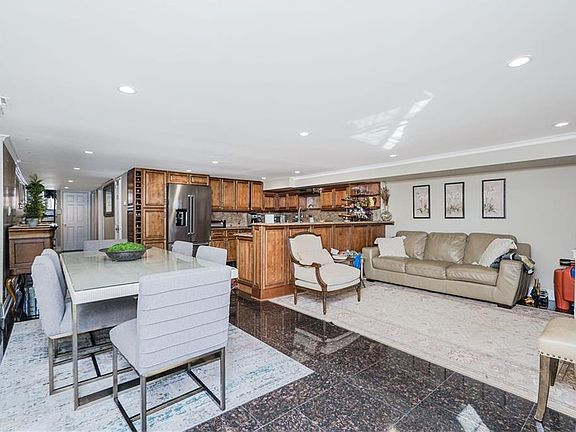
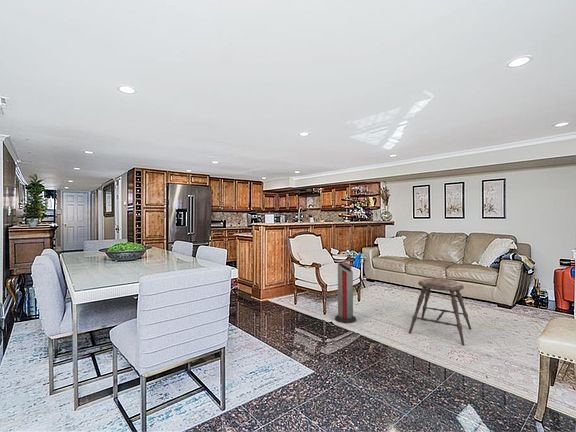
+ air purifier [334,261,357,324]
+ stool [408,277,472,347]
